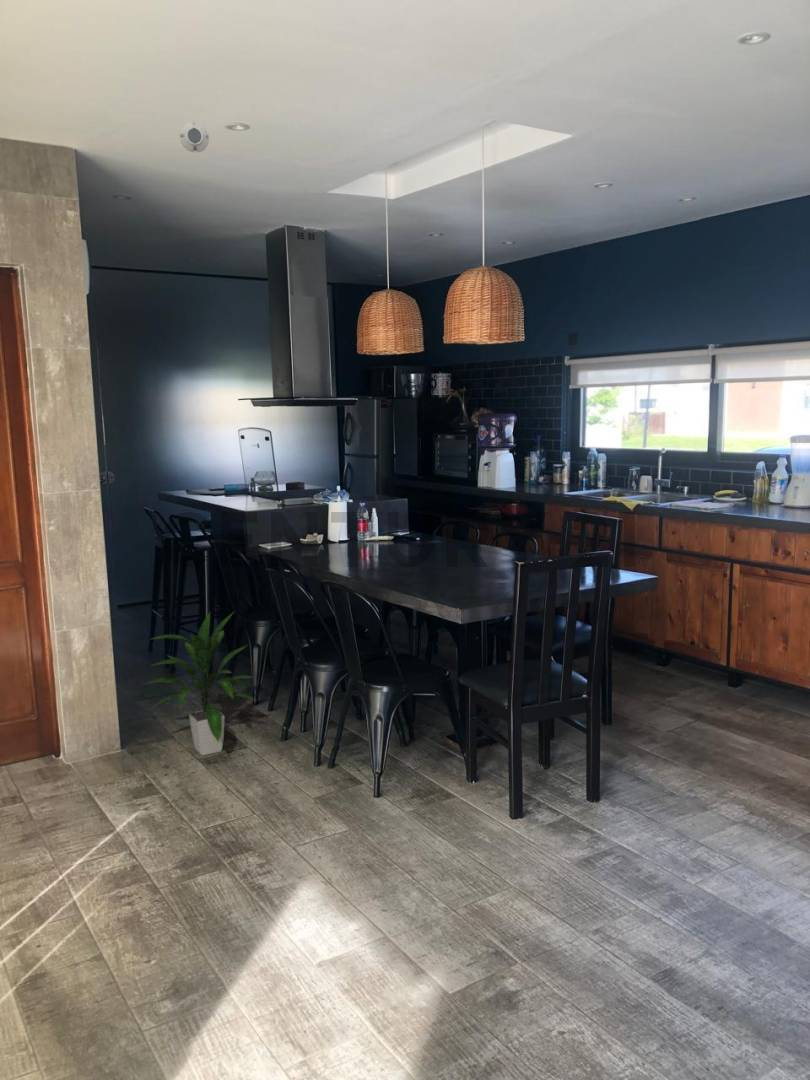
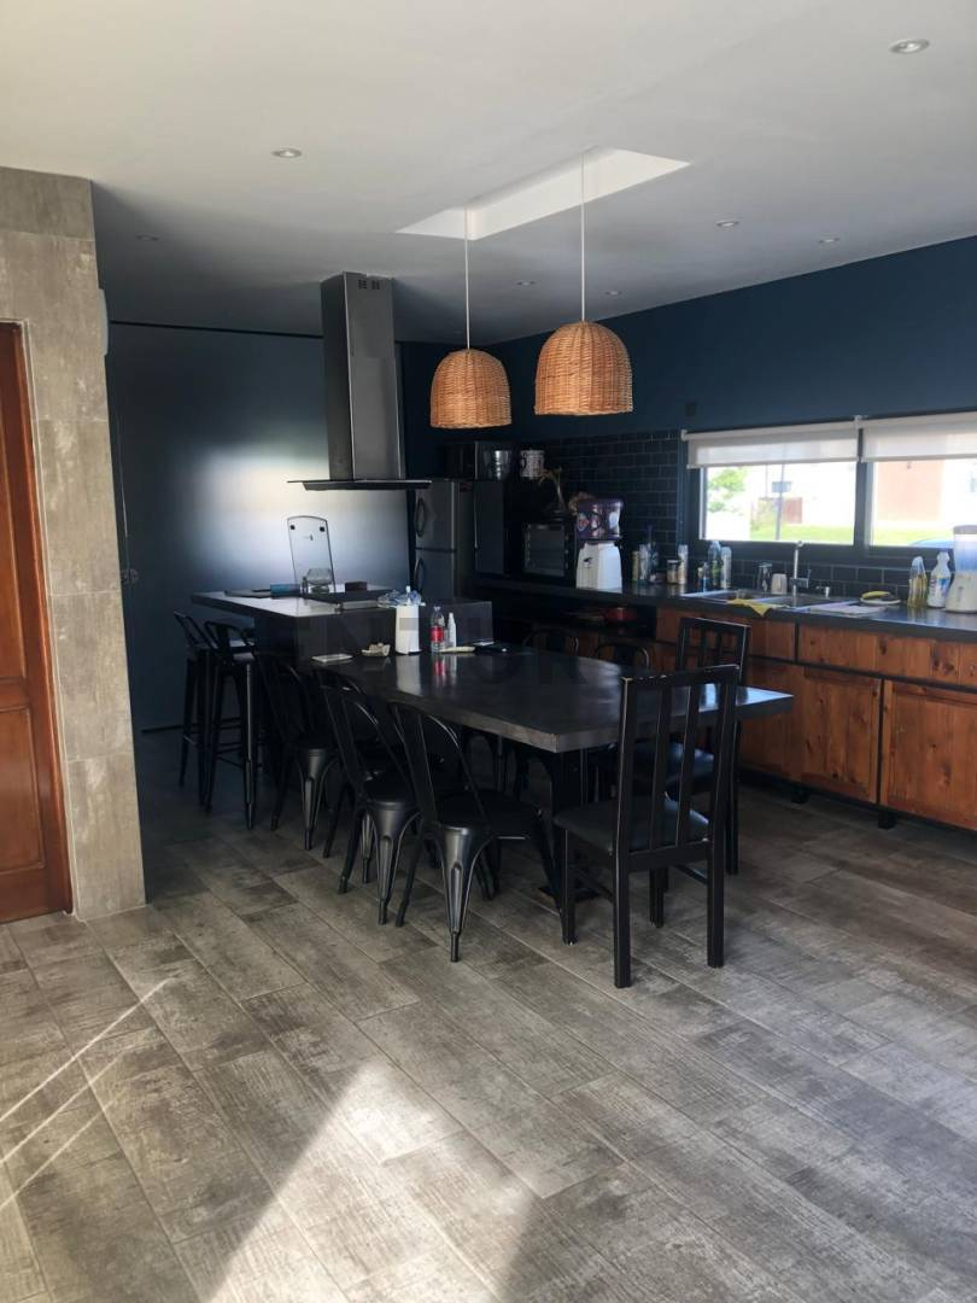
- indoor plant [141,612,257,756]
- smoke detector [179,121,210,153]
